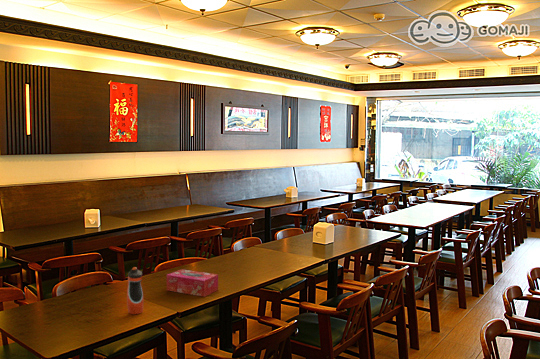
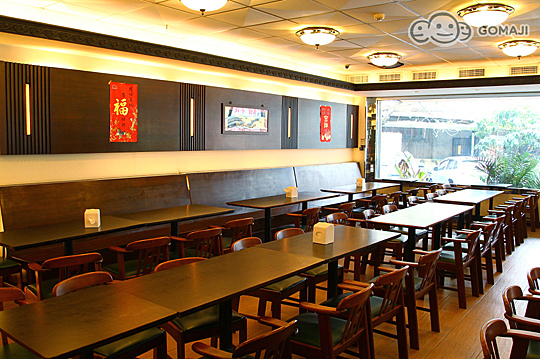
- tissue box [166,268,219,298]
- water bottle [126,266,145,315]
